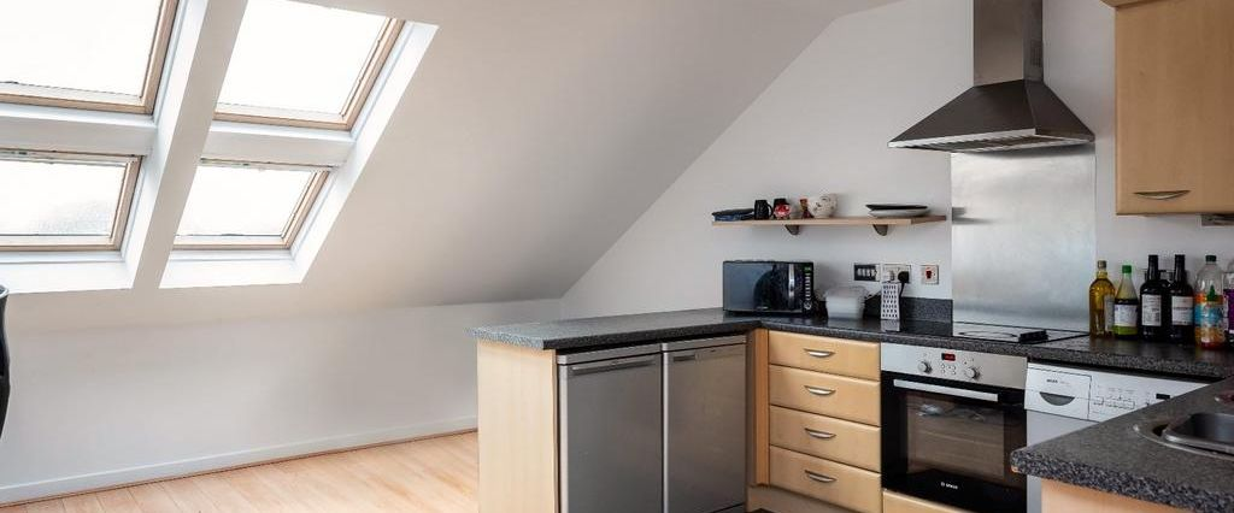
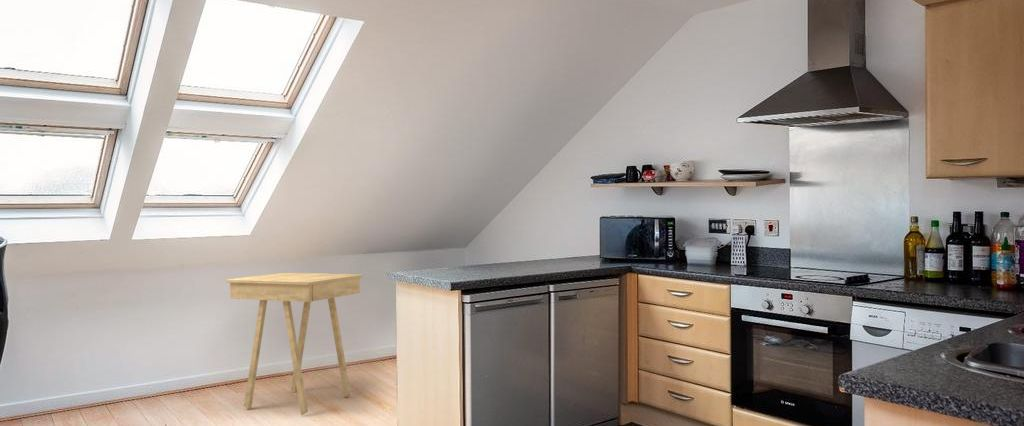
+ side table [225,272,363,416]
